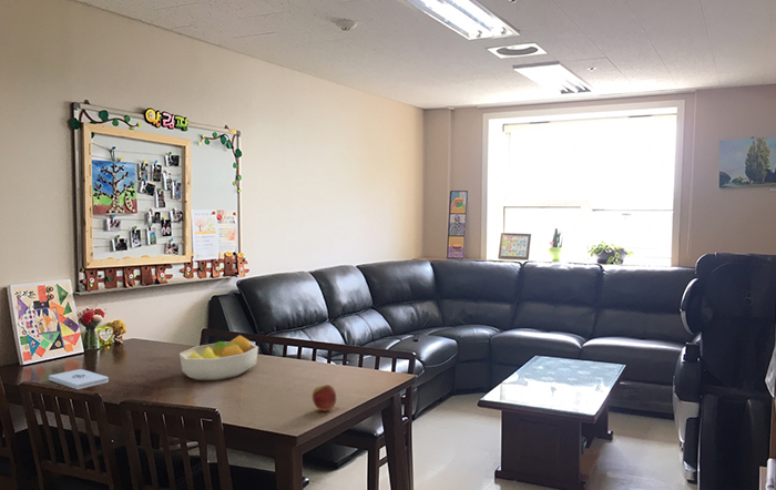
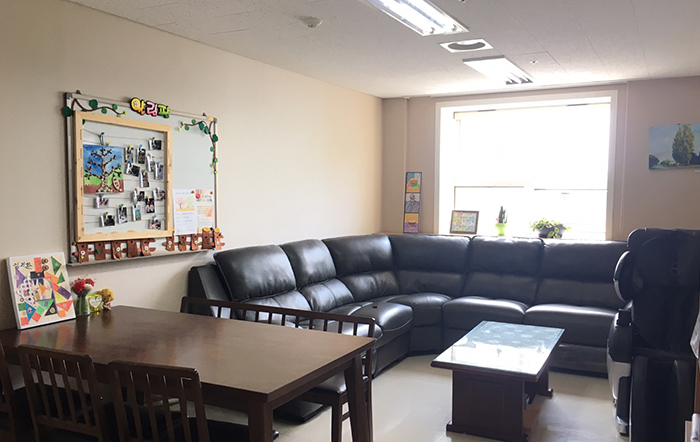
- fruit bowl [178,334,259,381]
- notepad [48,368,110,390]
- apple [312,384,337,412]
